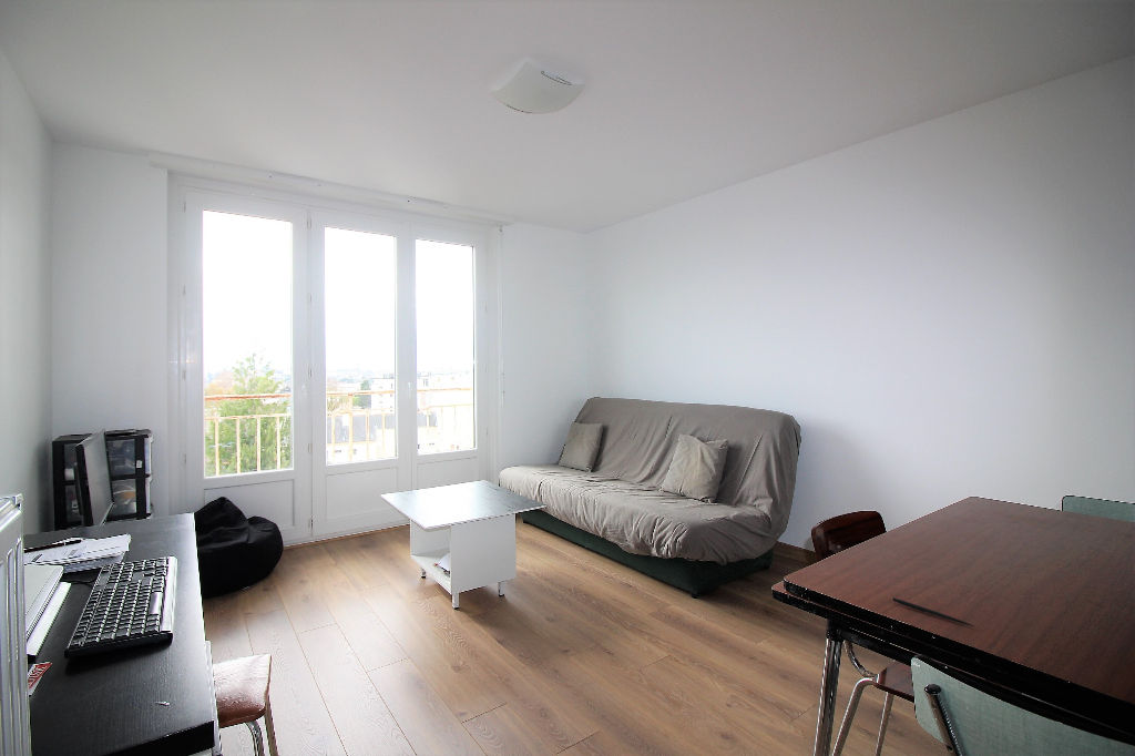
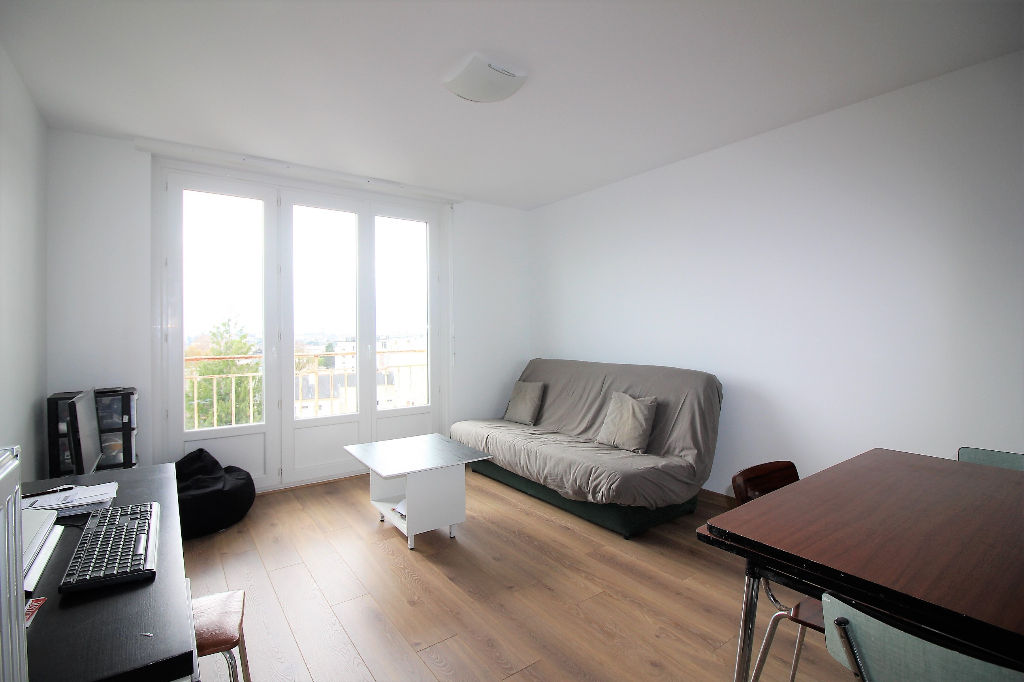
- pen [891,596,975,627]
